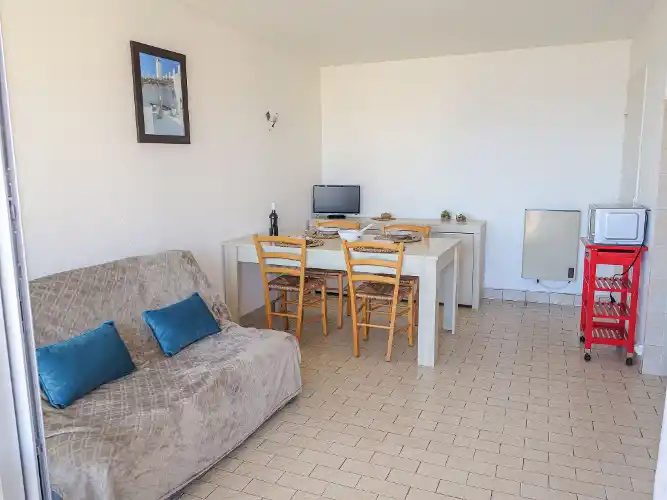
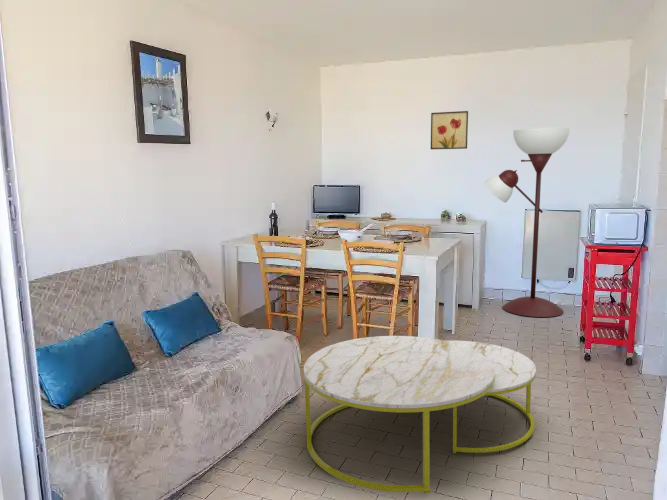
+ wall art [430,110,469,150]
+ coffee table [303,335,537,495]
+ floor lamp [484,127,570,318]
